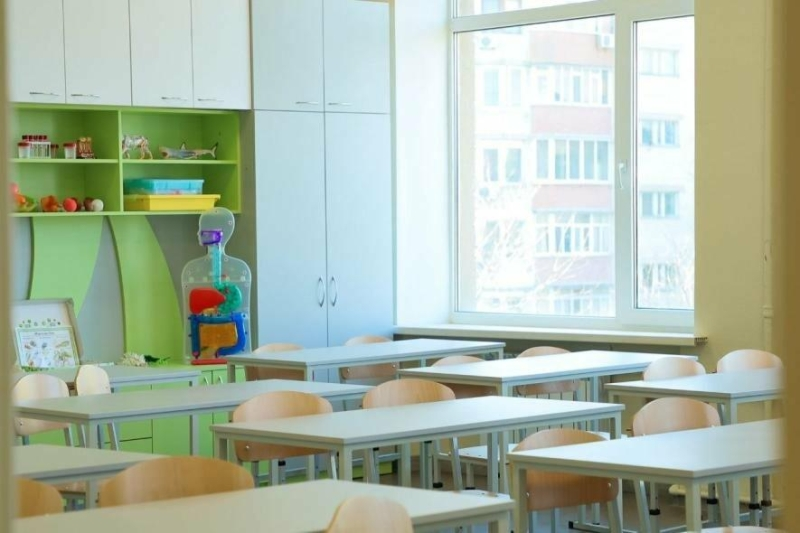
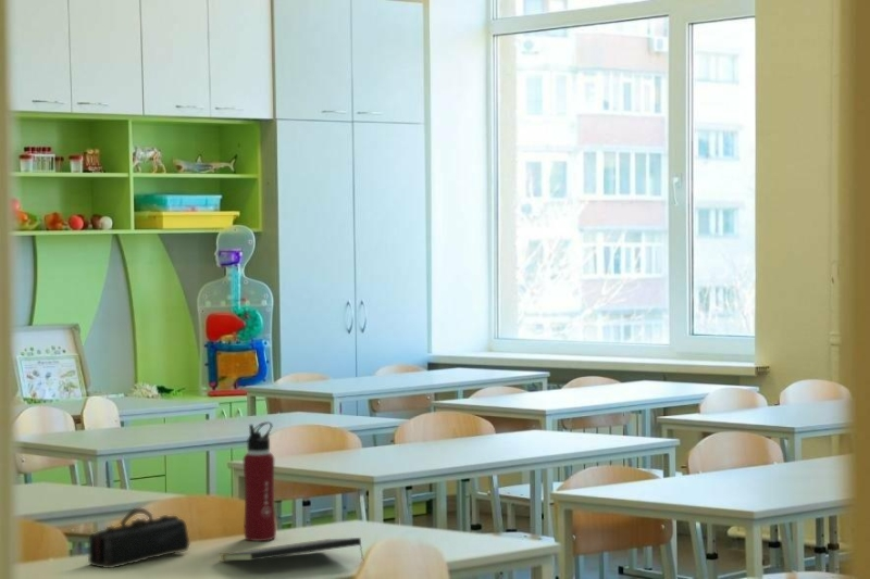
+ notepad [217,537,364,563]
+ water bottle [243,420,277,542]
+ pencil case [87,507,190,569]
